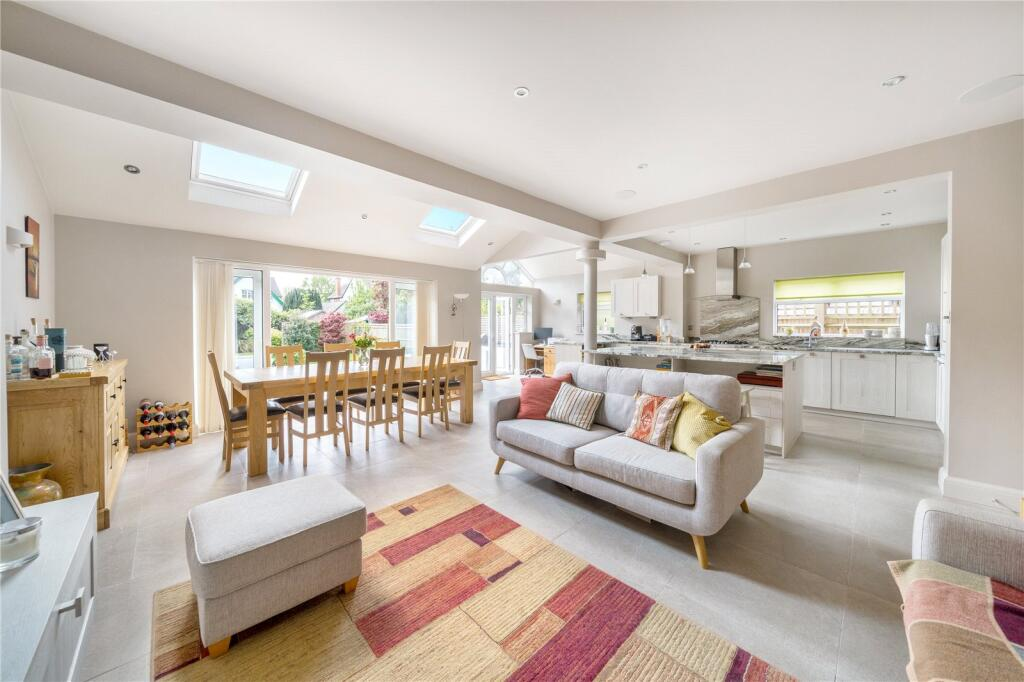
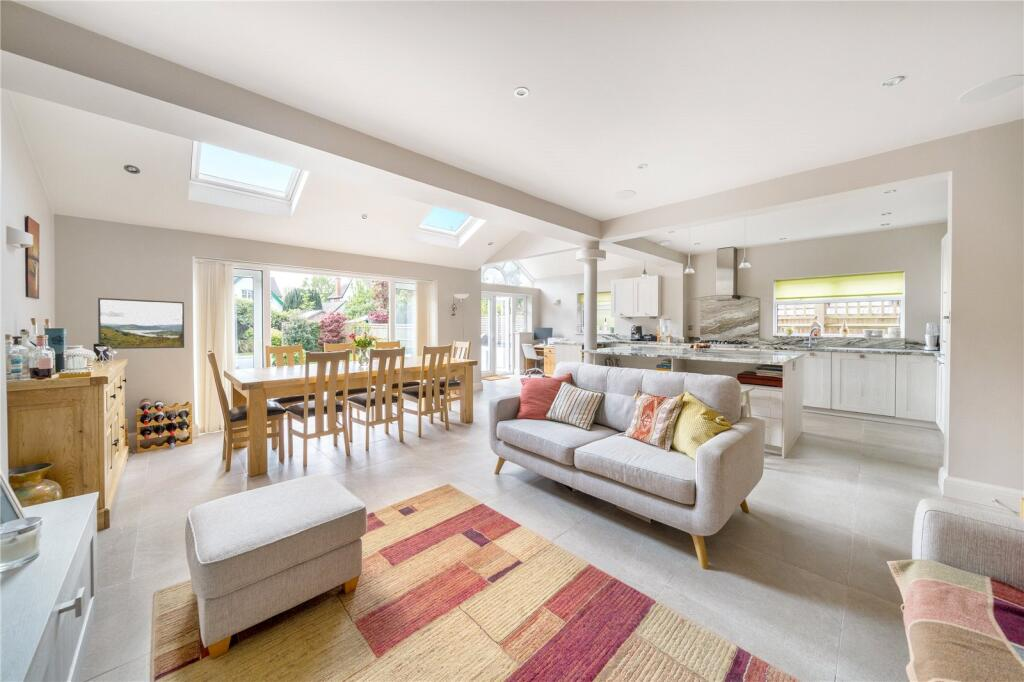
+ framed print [97,297,185,350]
